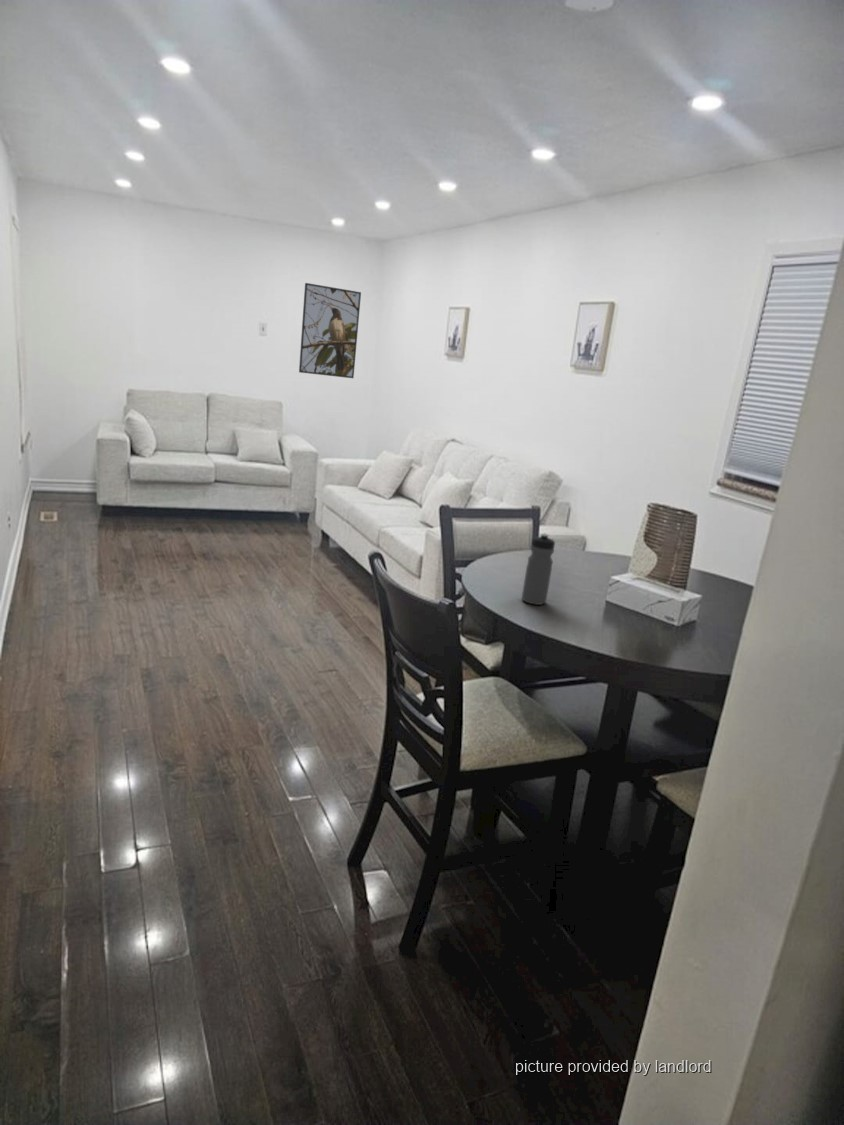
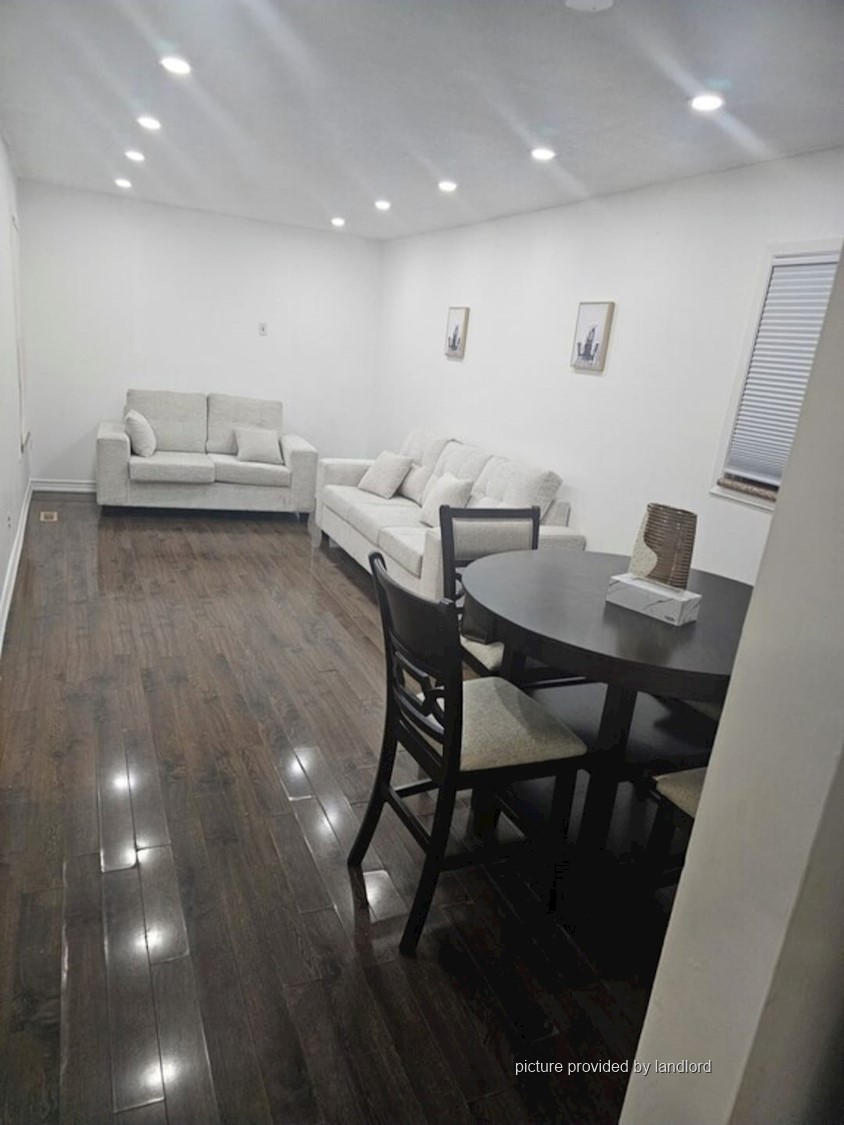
- water bottle [521,532,556,606]
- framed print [298,282,362,379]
